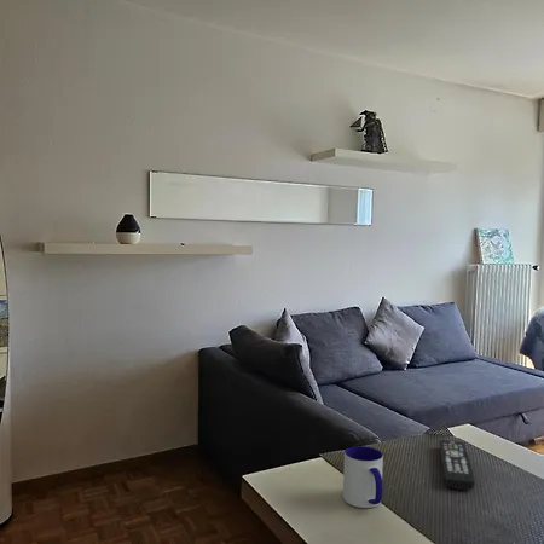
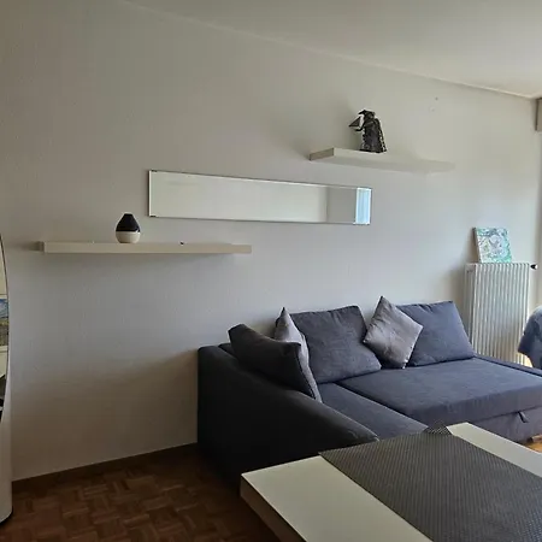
- remote control [438,439,476,491]
- mug [342,445,384,509]
